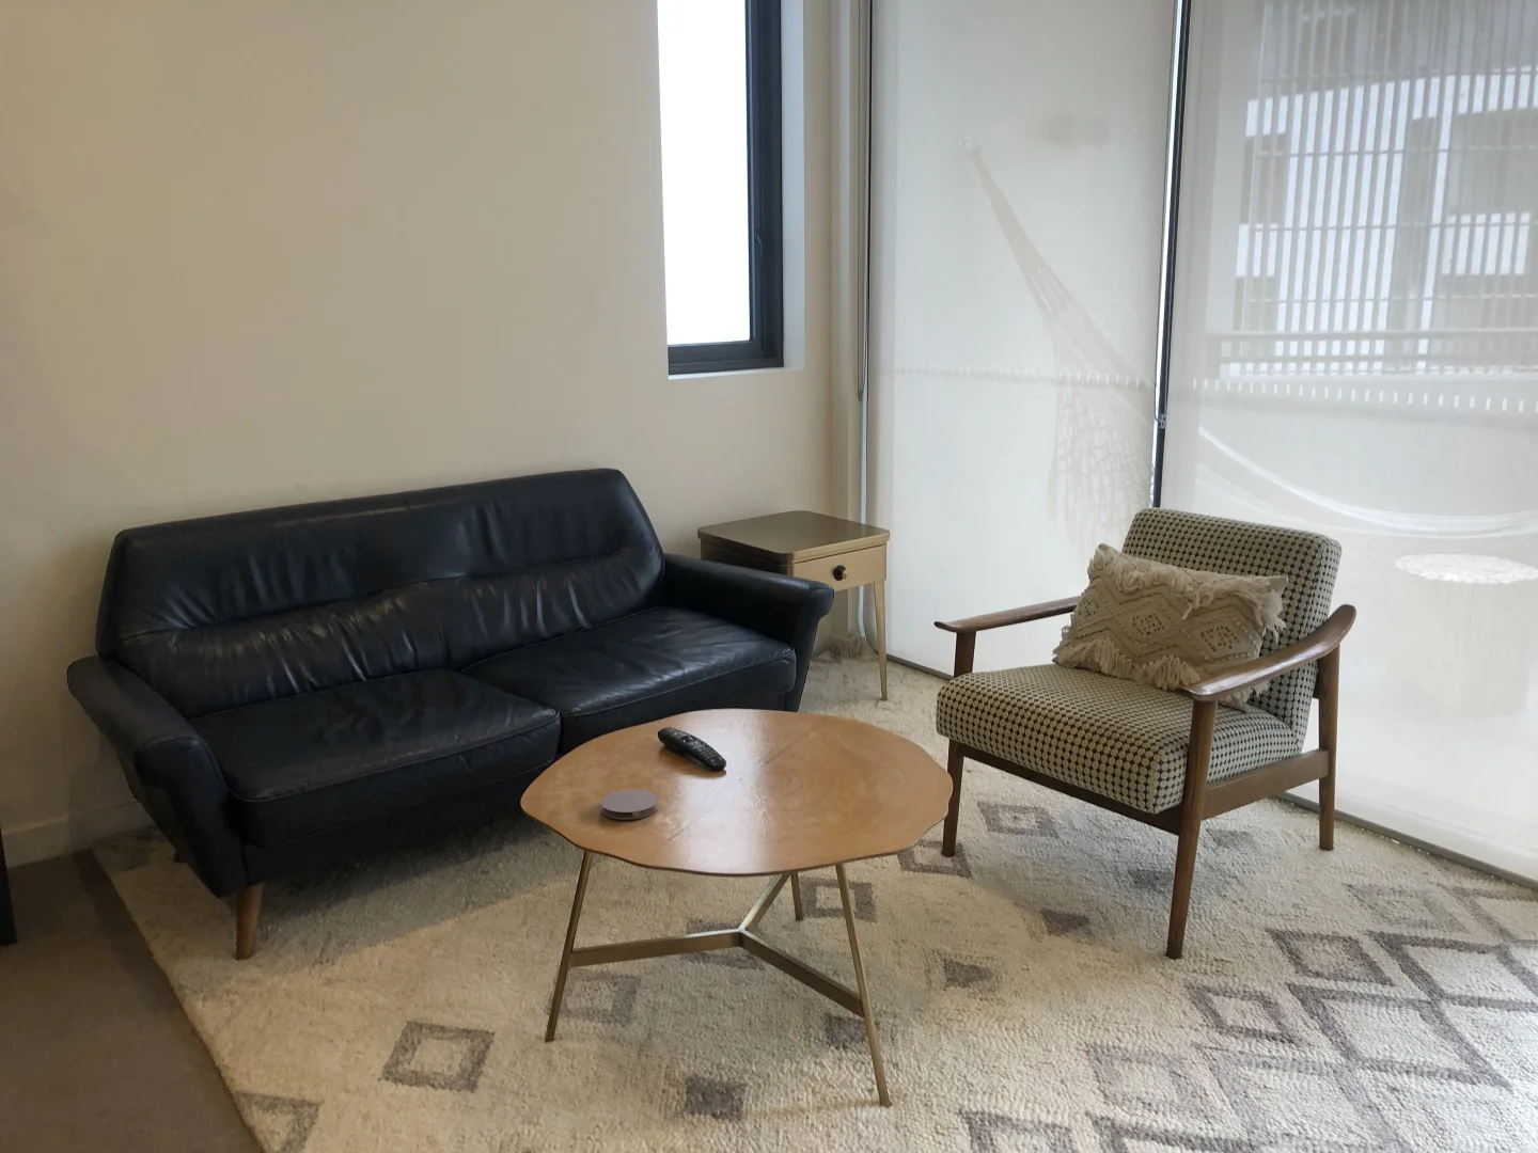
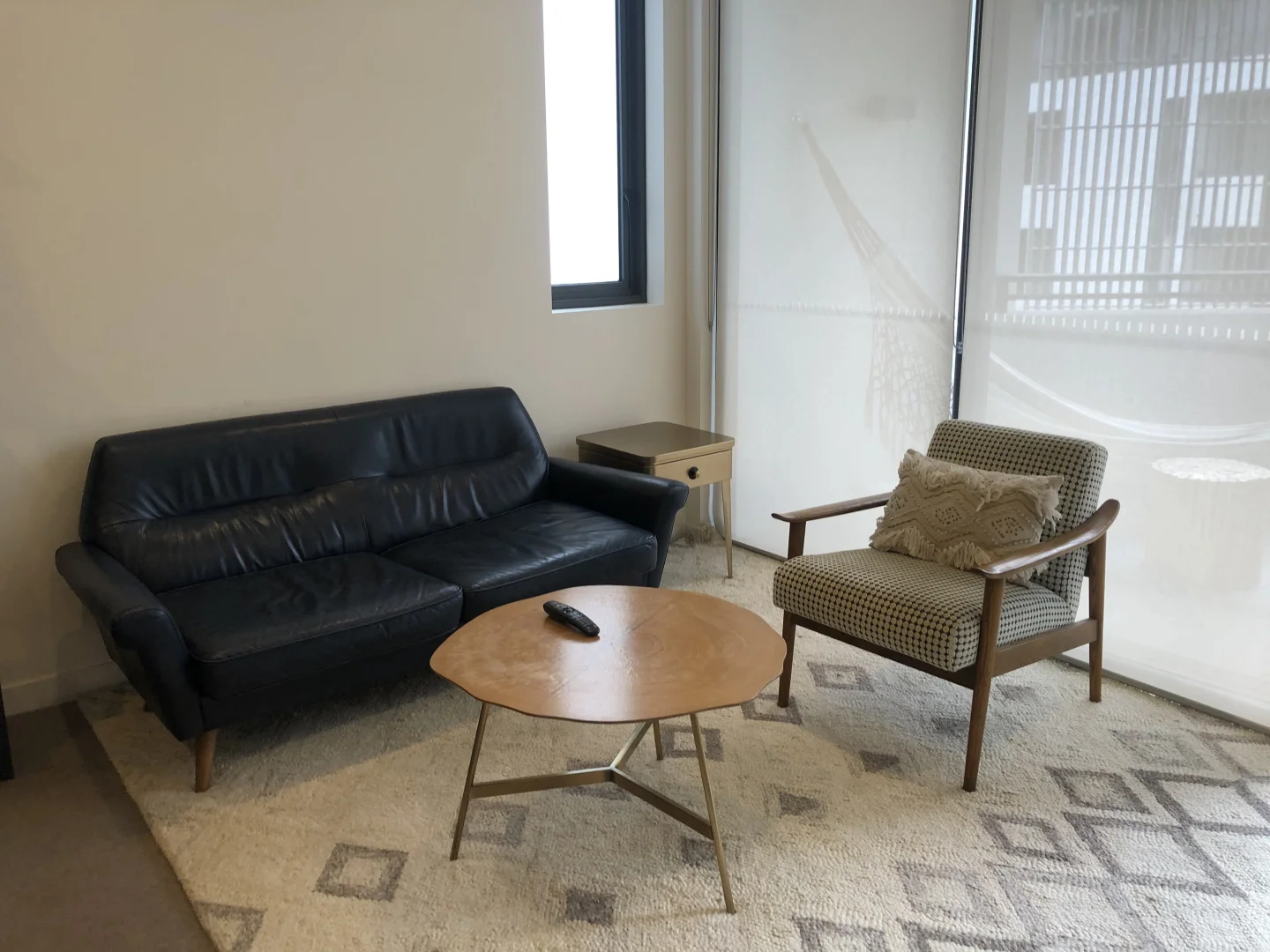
- coaster [601,788,659,821]
